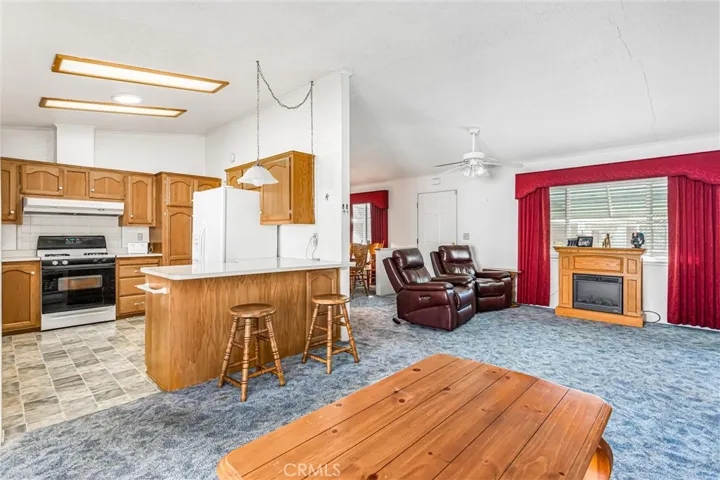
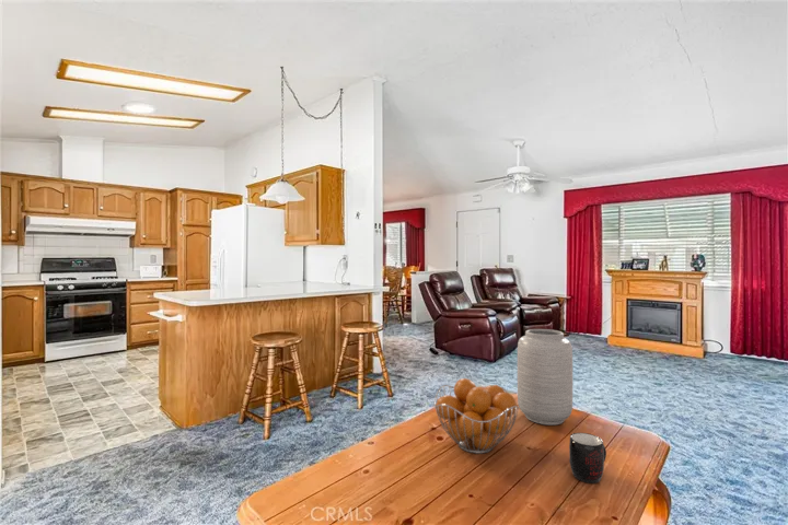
+ vase [517,328,573,427]
+ fruit basket [433,377,520,455]
+ mug [568,432,607,485]
